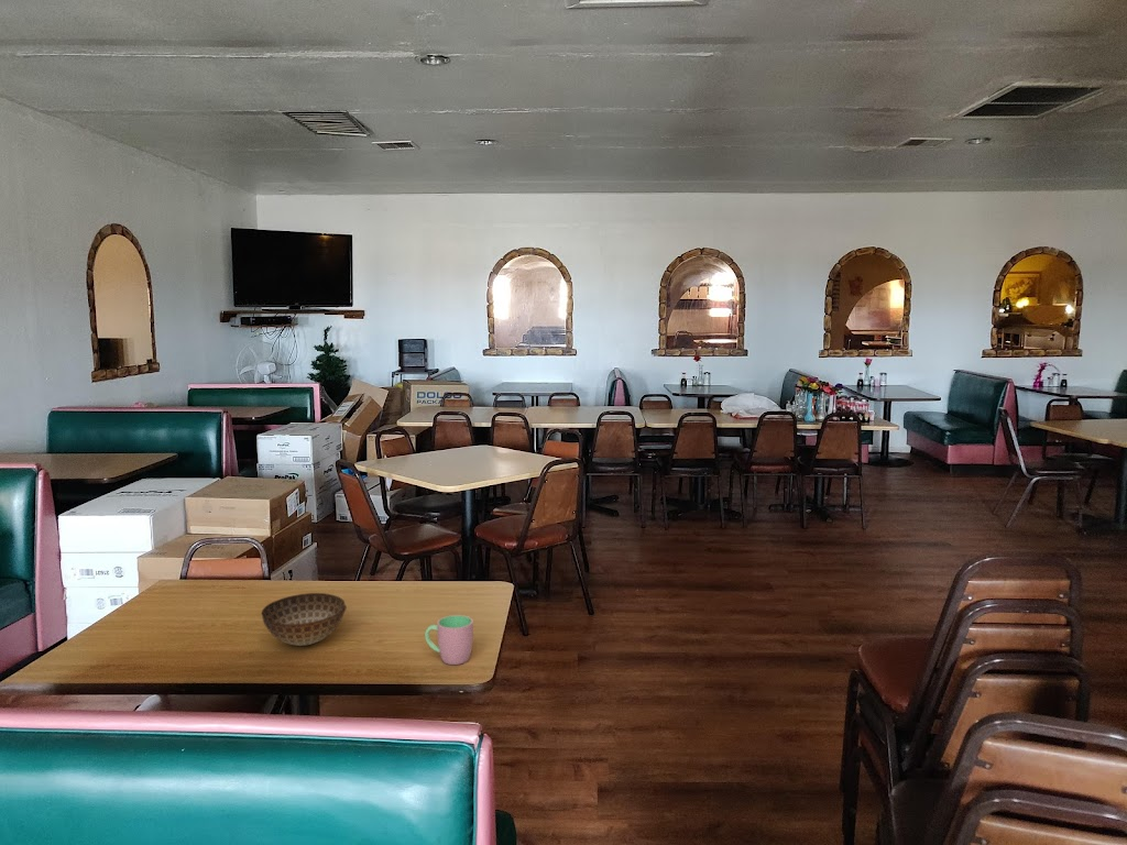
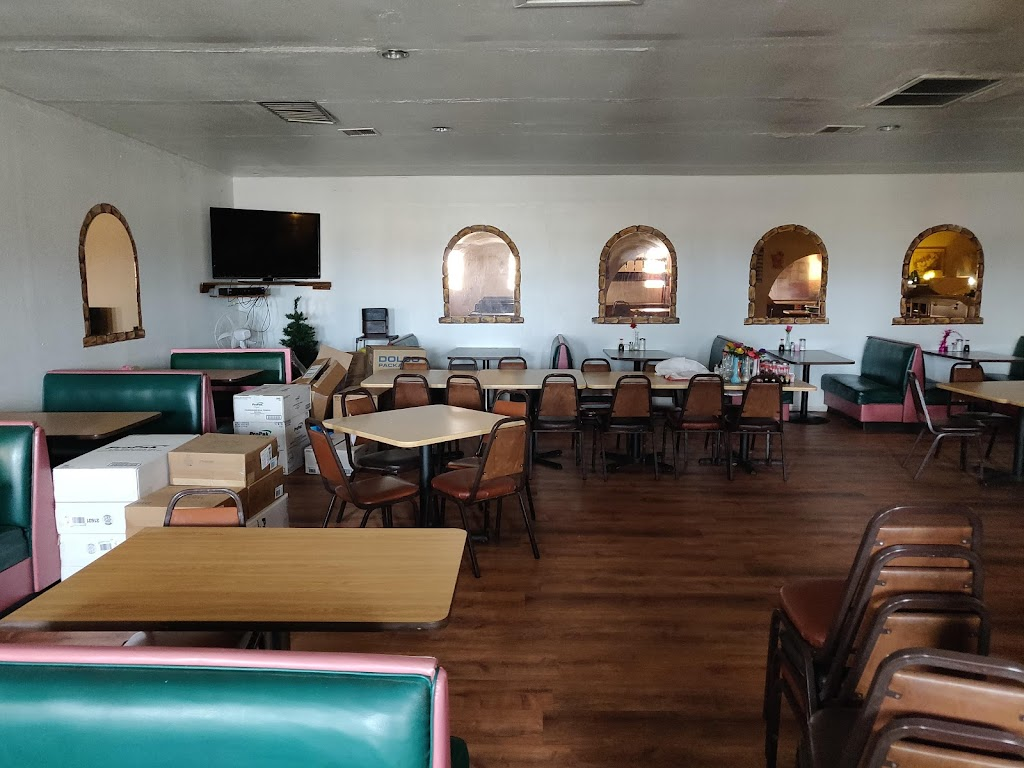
- cup [424,614,474,666]
- bowl [261,592,348,647]
